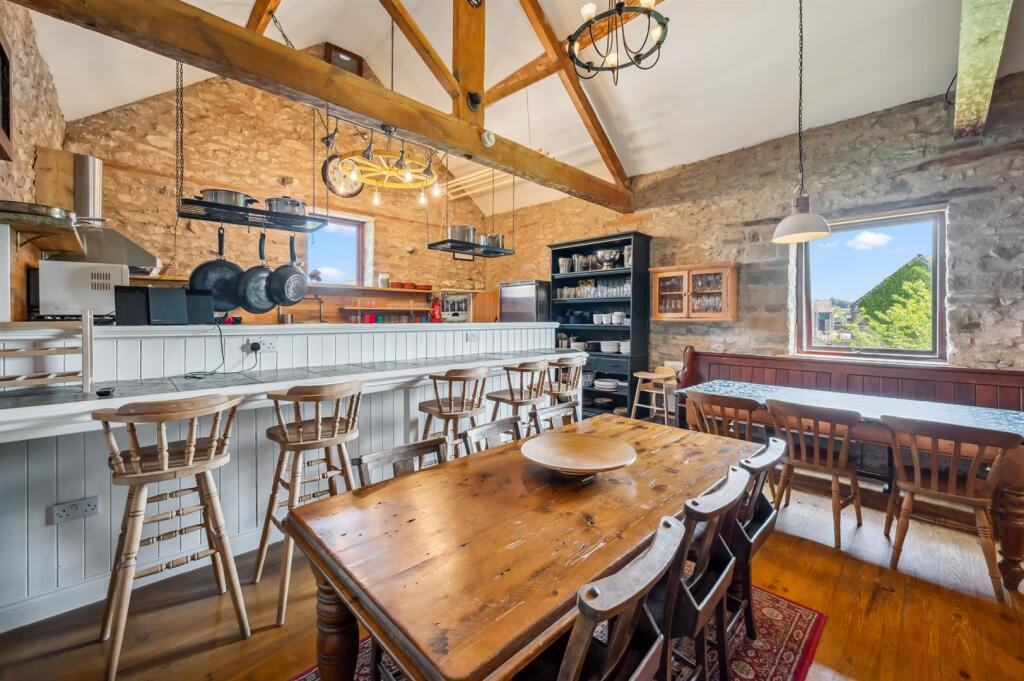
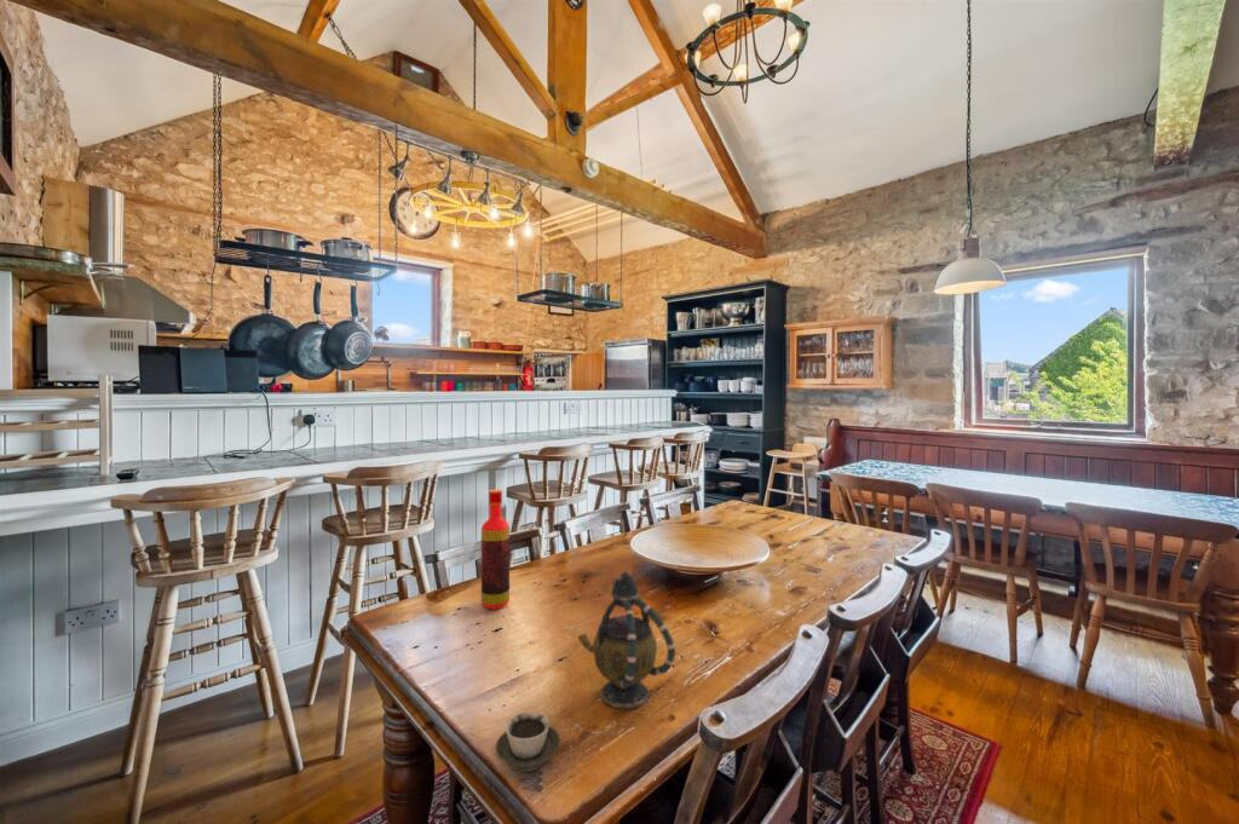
+ cup [494,711,561,773]
+ bottle [480,489,511,611]
+ teapot [576,570,676,709]
